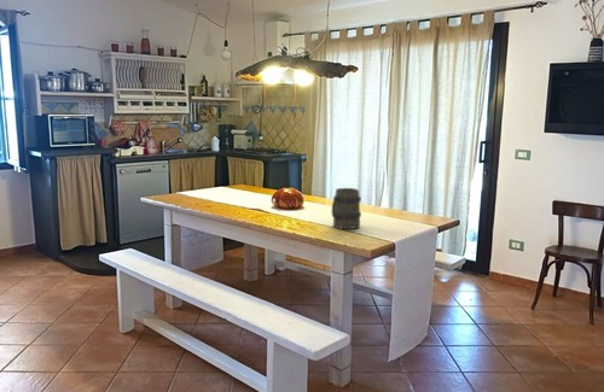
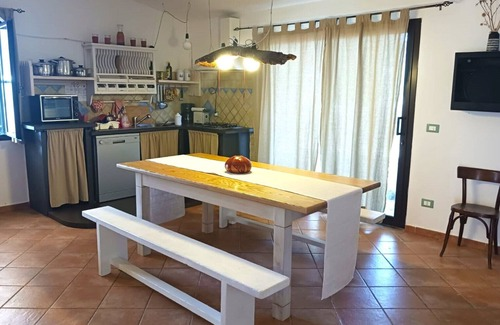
- mug [331,187,362,230]
